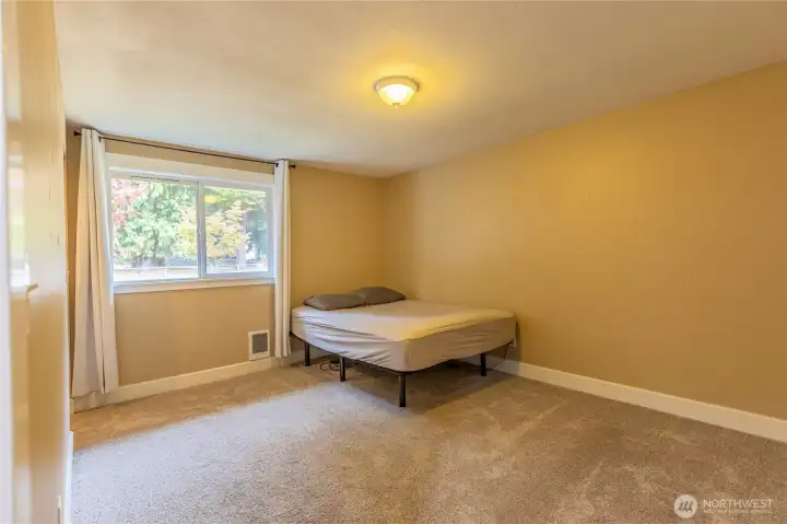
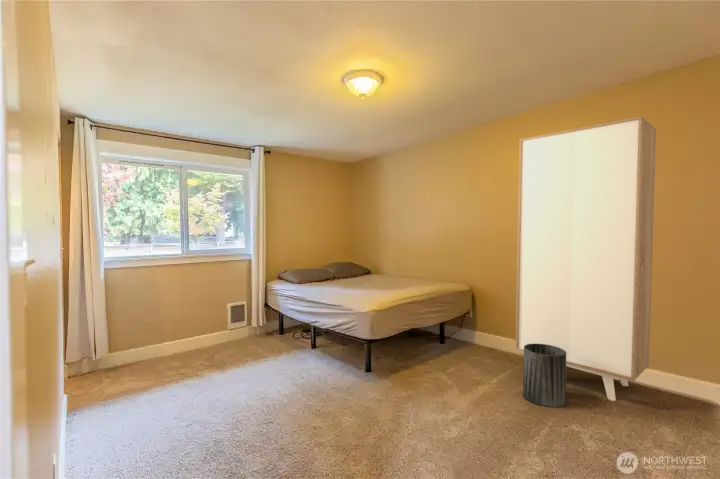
+ trash can [522,343,567,408]
+ wardrobe [514,115,657,402]
